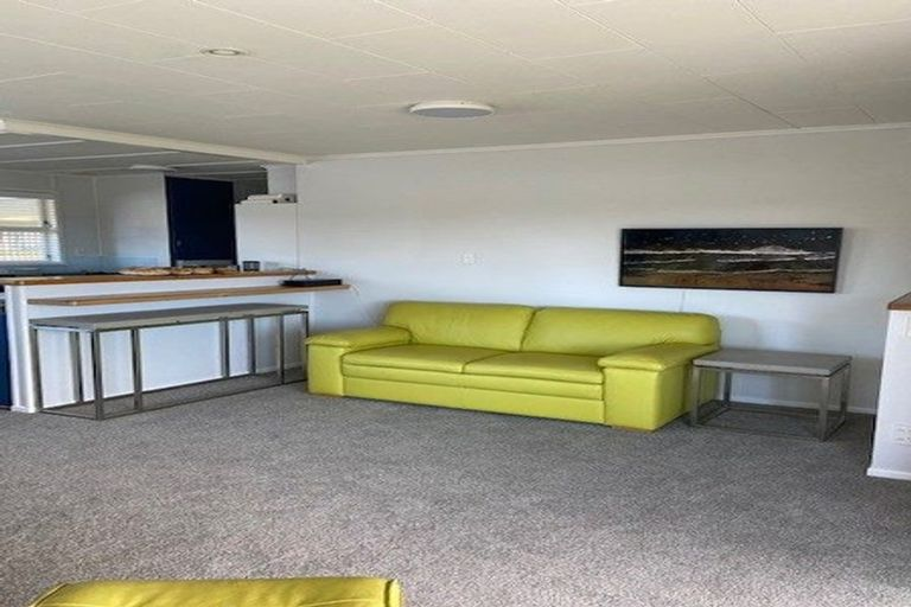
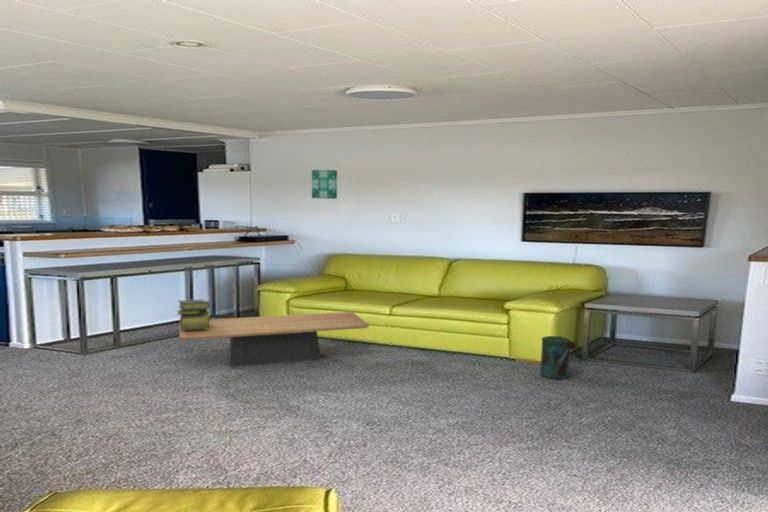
+ coffee table [179,311,371,368]
+ stack of books [176,298,211,331]
+ wall art [311,169,338,200]
+ watering can [539,335,577,380]
